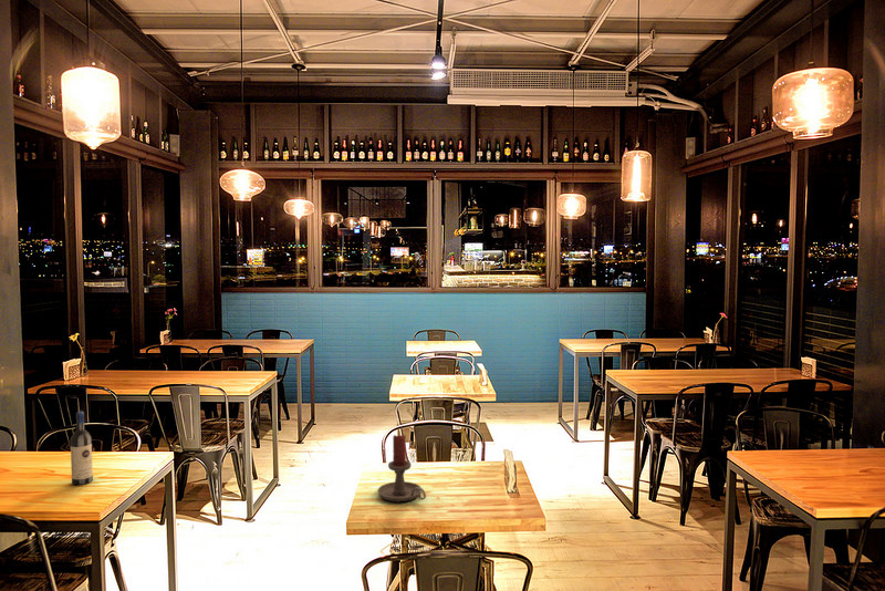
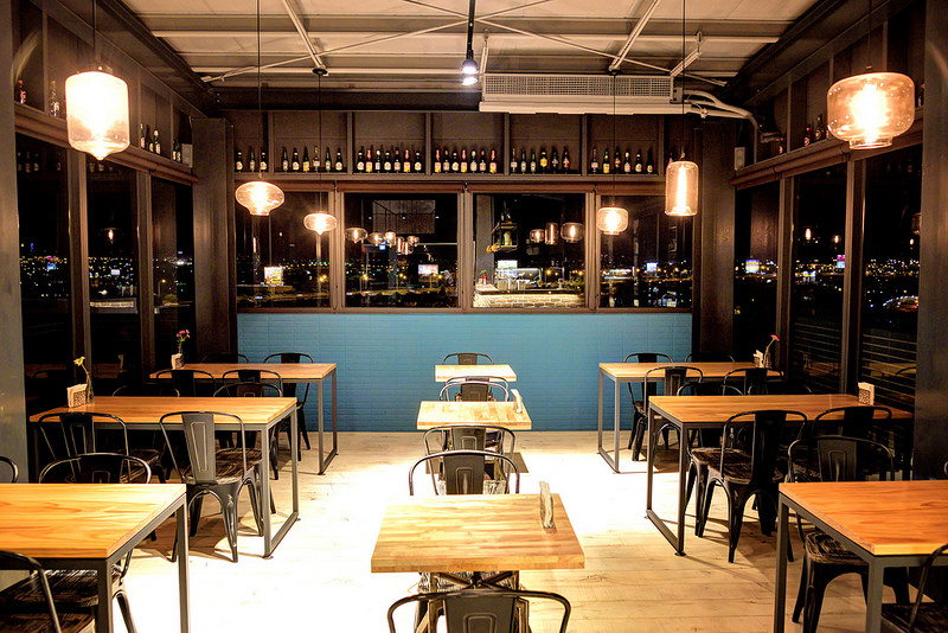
- candle holder [377,434,427,502]
- wine bottle [70,411,94,486]
